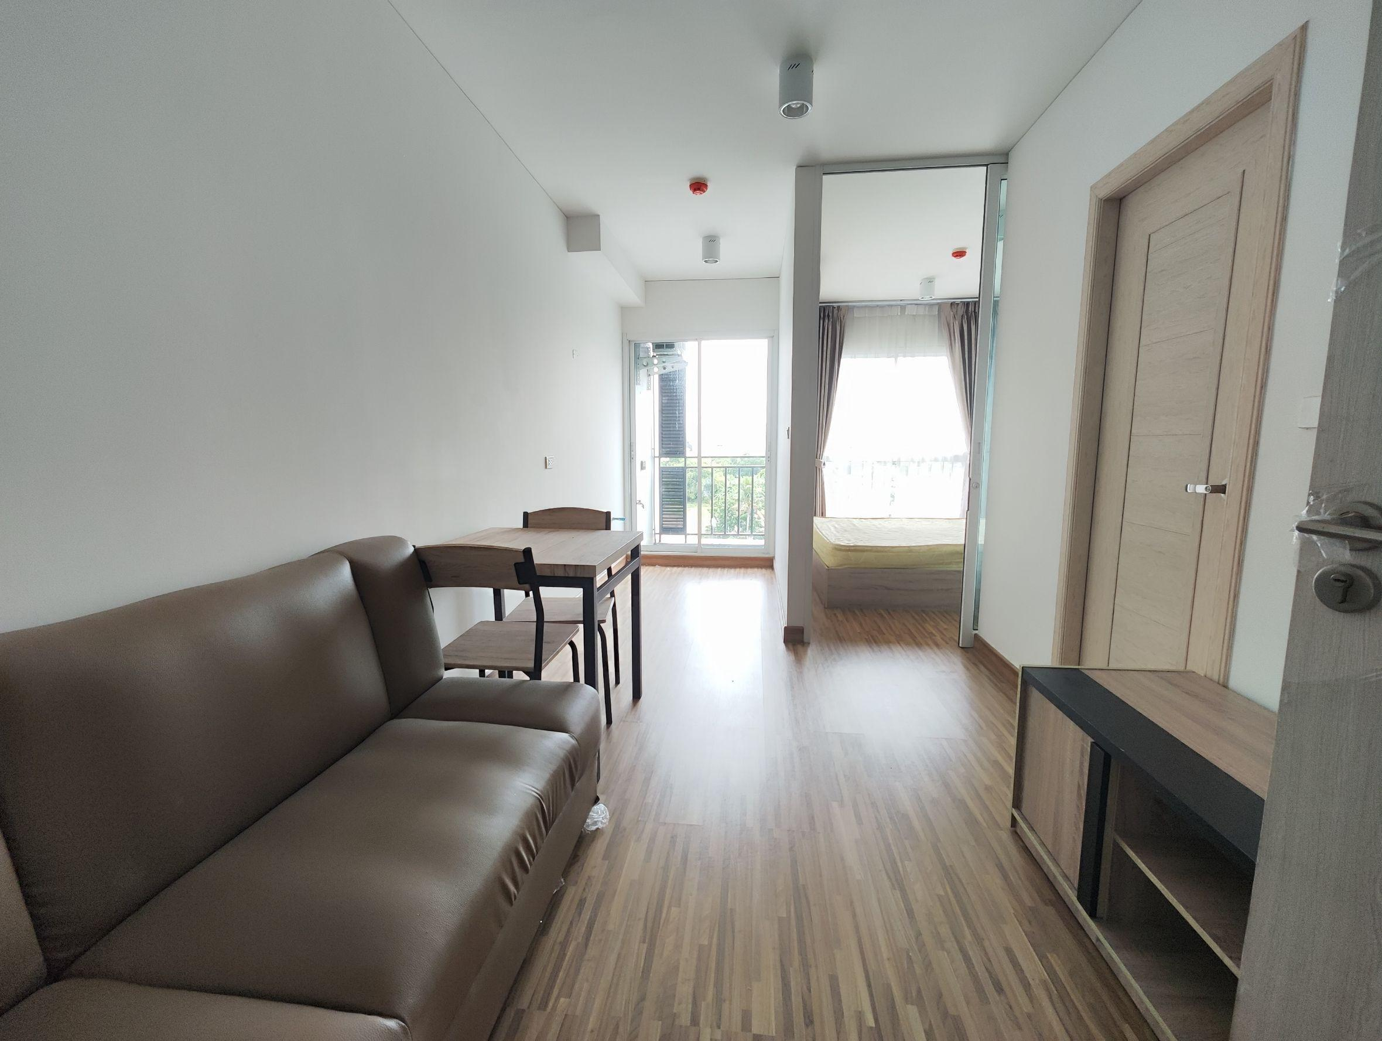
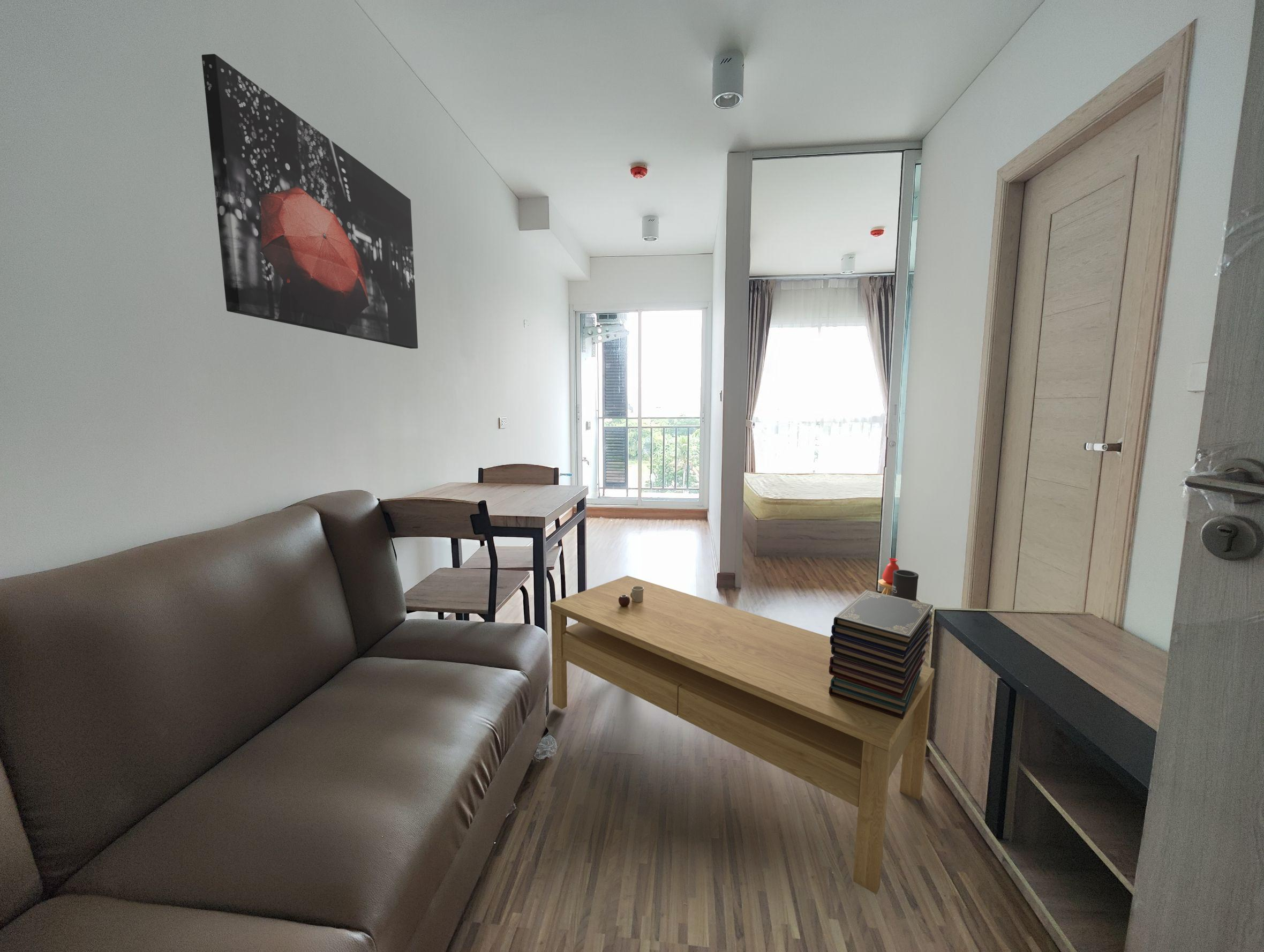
+ speaker [891,569,919,601]
+ mug [619,586,644,607]
+ book stack [829,590,934,719]
+ vase [877,558,900,595]
+ wall art [201,54,418,349]
+ coffee table [550,575,935,895]
